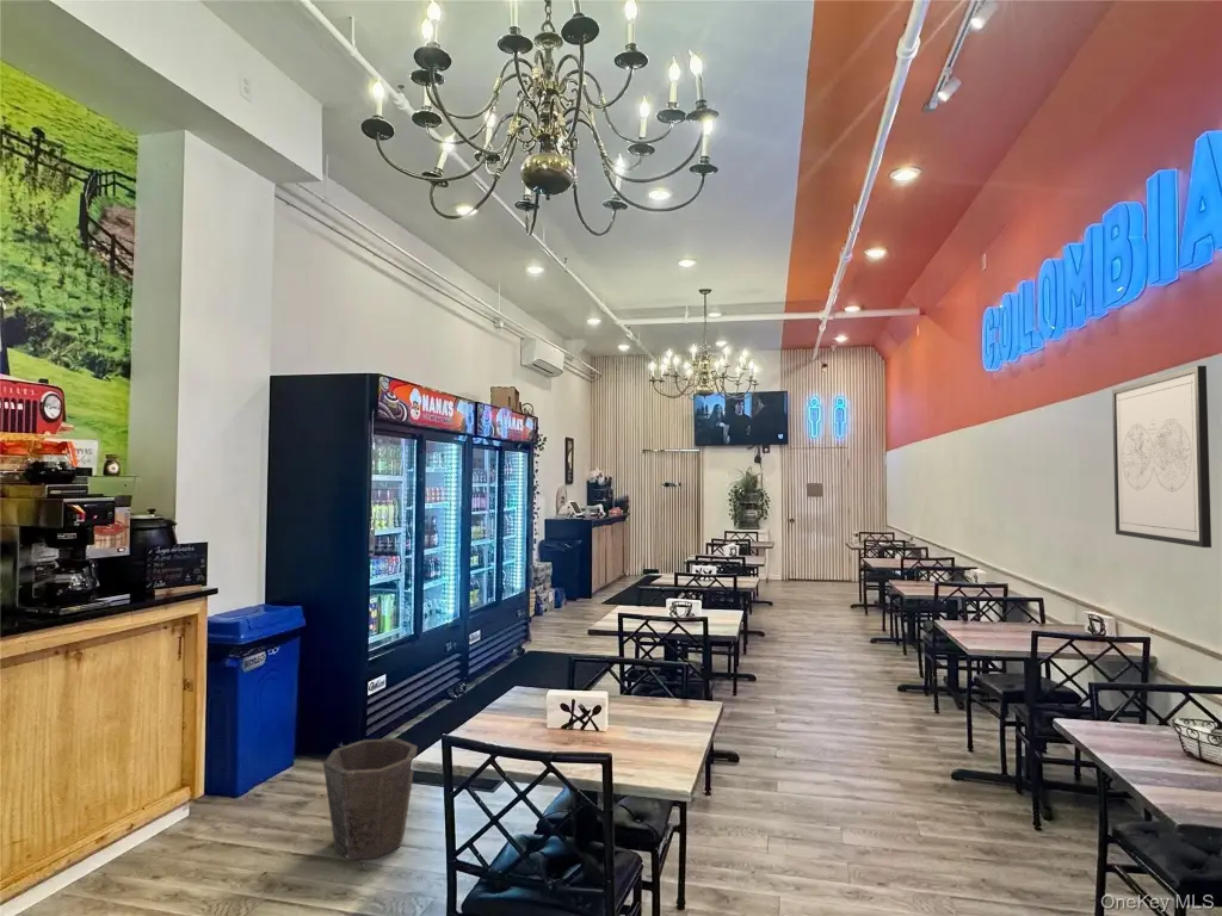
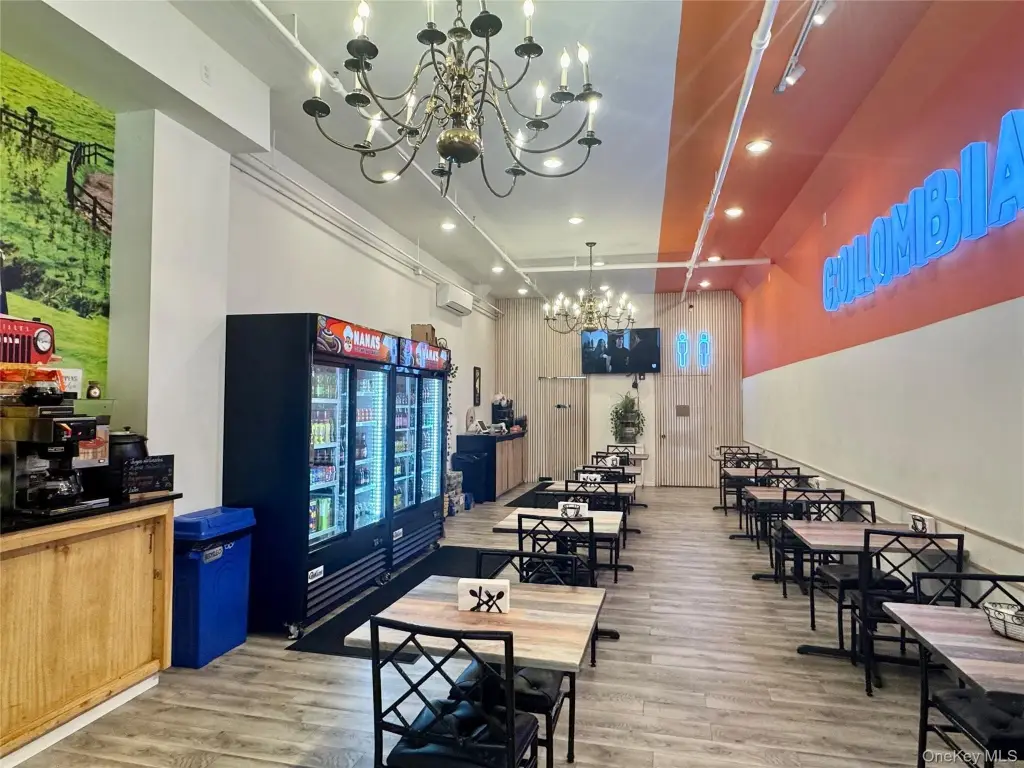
- wall art [1111,365,1212,549]
- waste bin [322,737,419,861]
